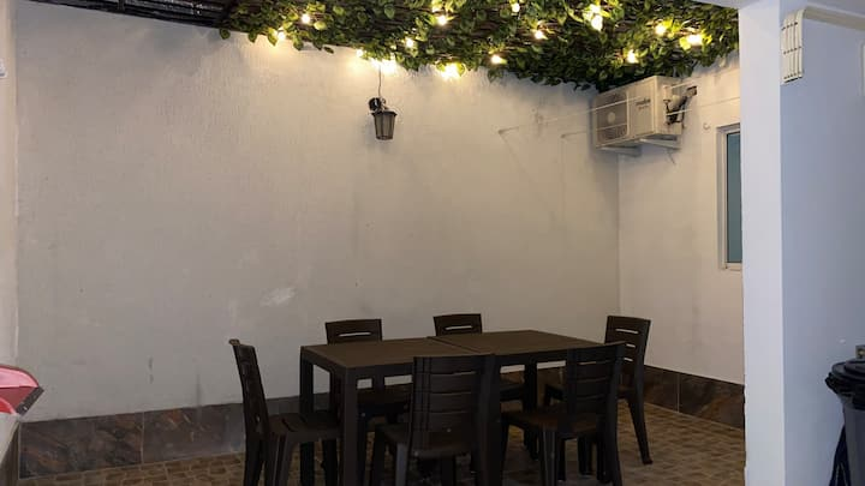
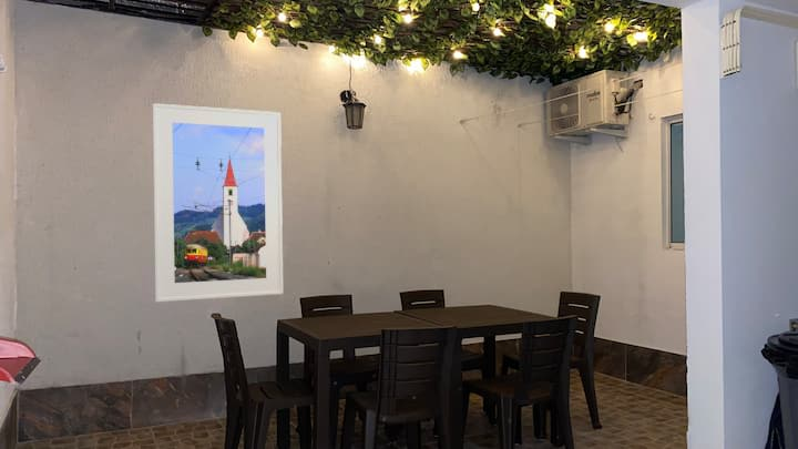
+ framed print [152,102,284,303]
